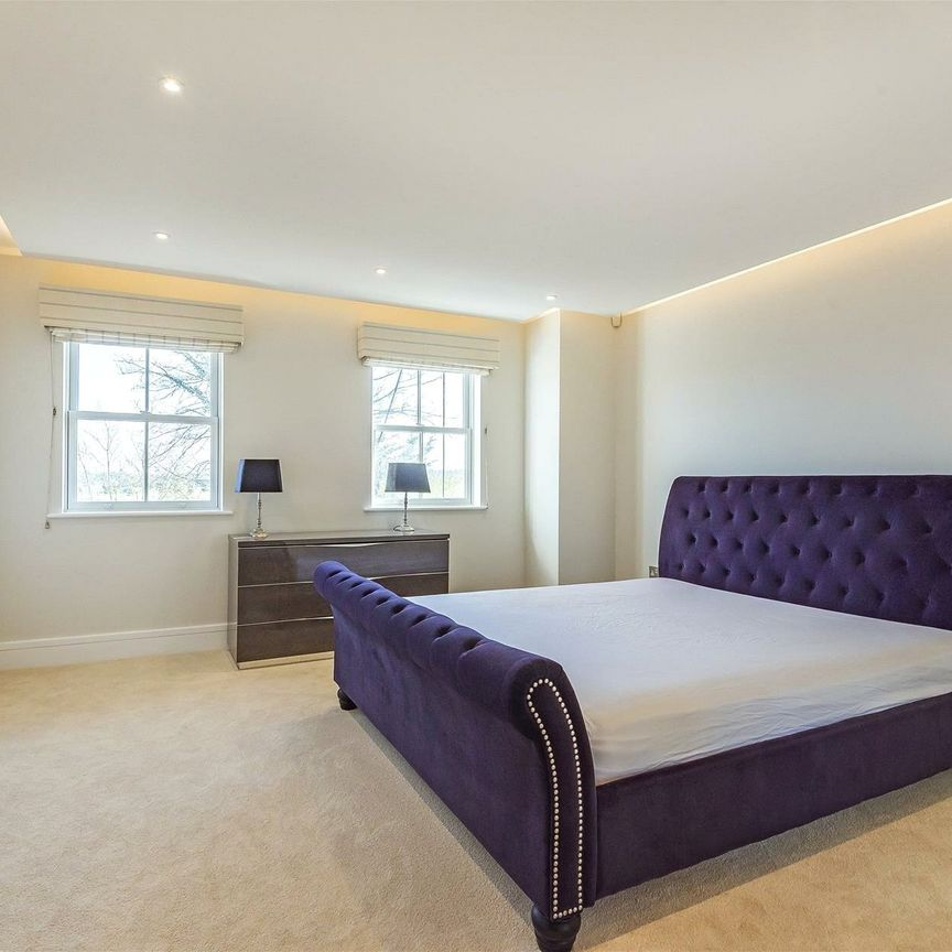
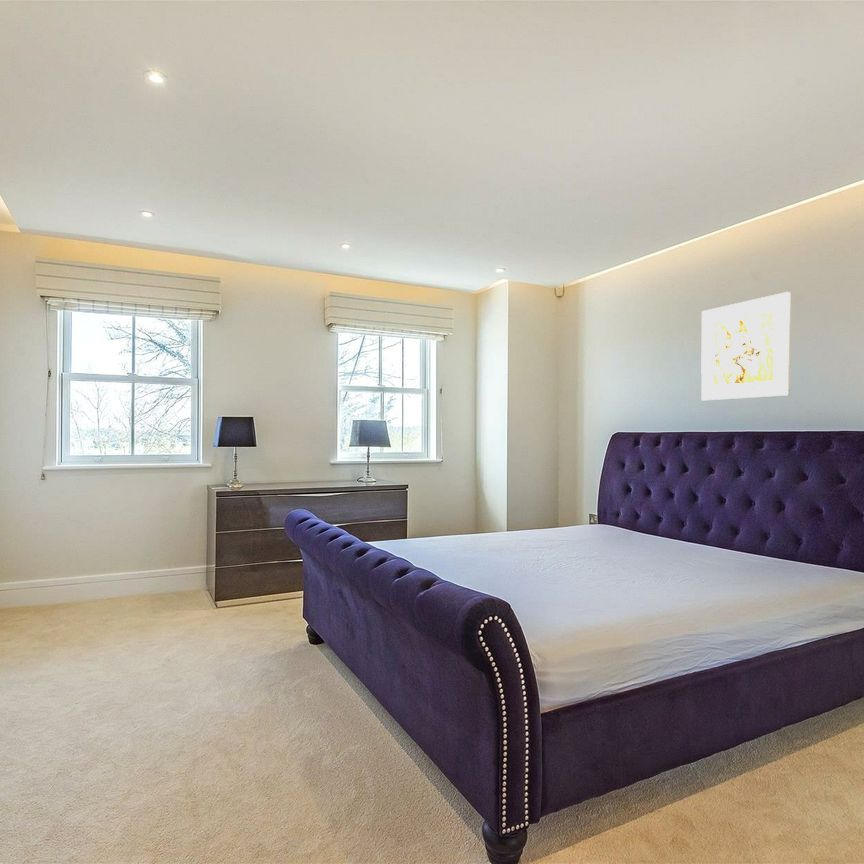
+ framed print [700,291,791,401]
